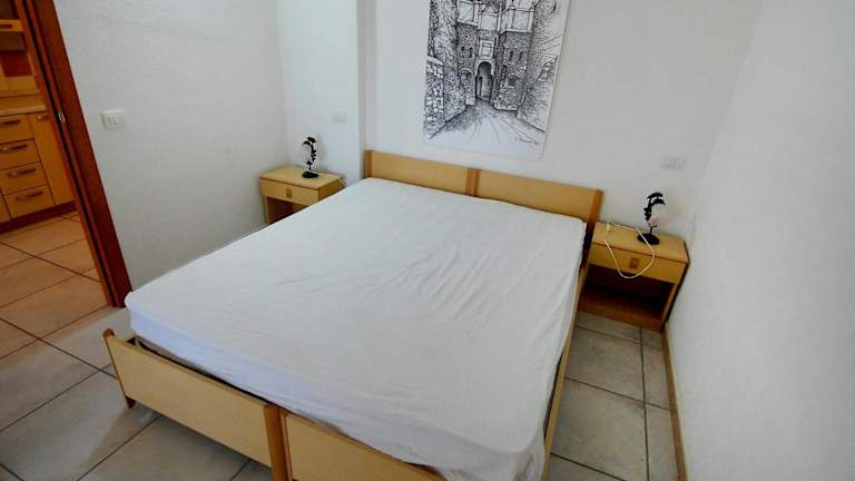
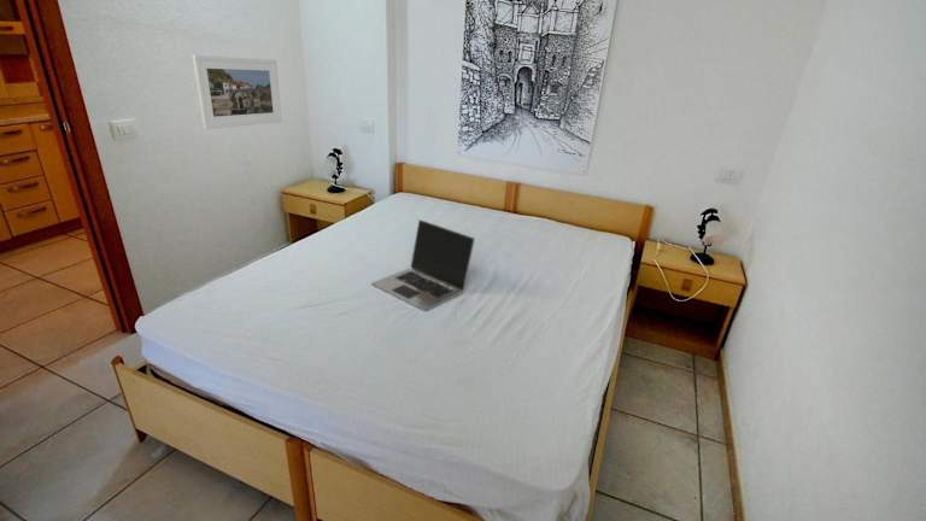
+ laptop [370,218,476,311]
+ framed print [191,54,283,130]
